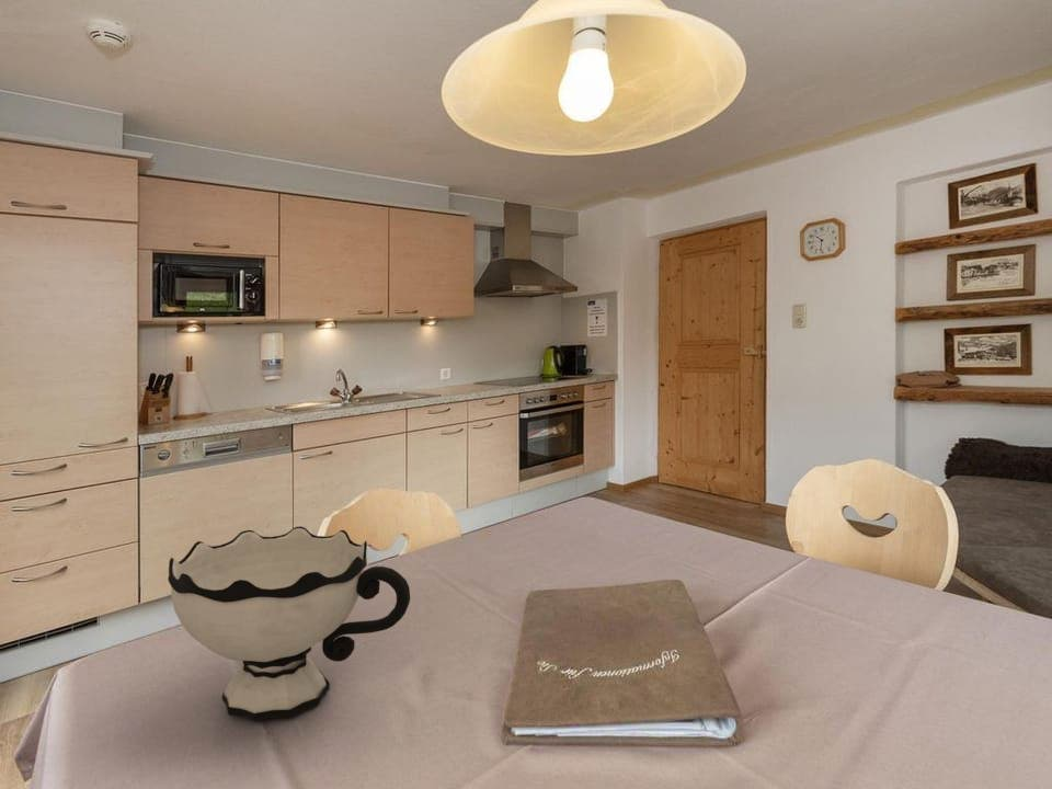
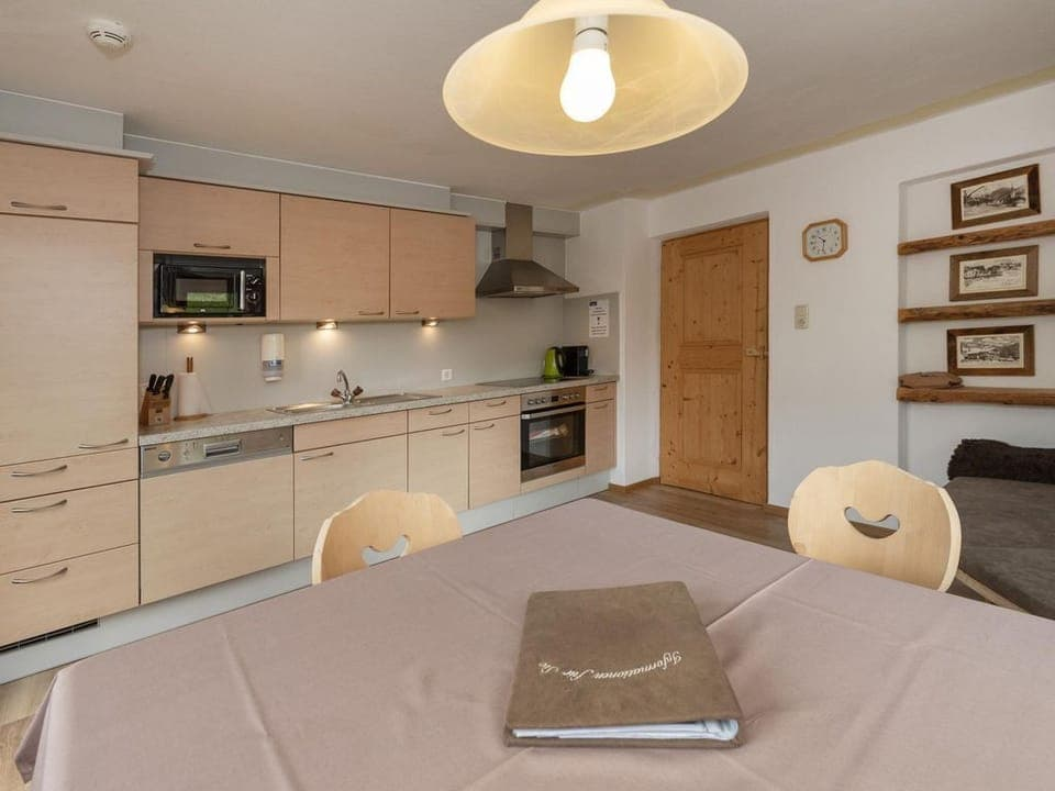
- bowl [167,525,411,723]
